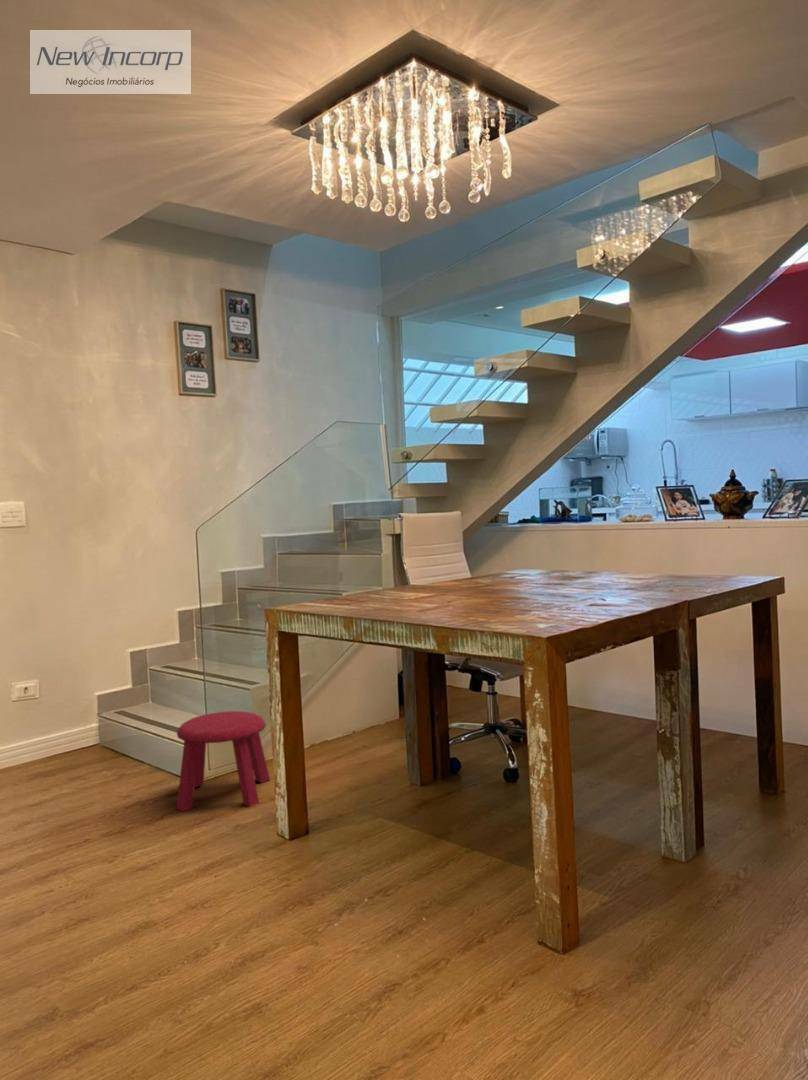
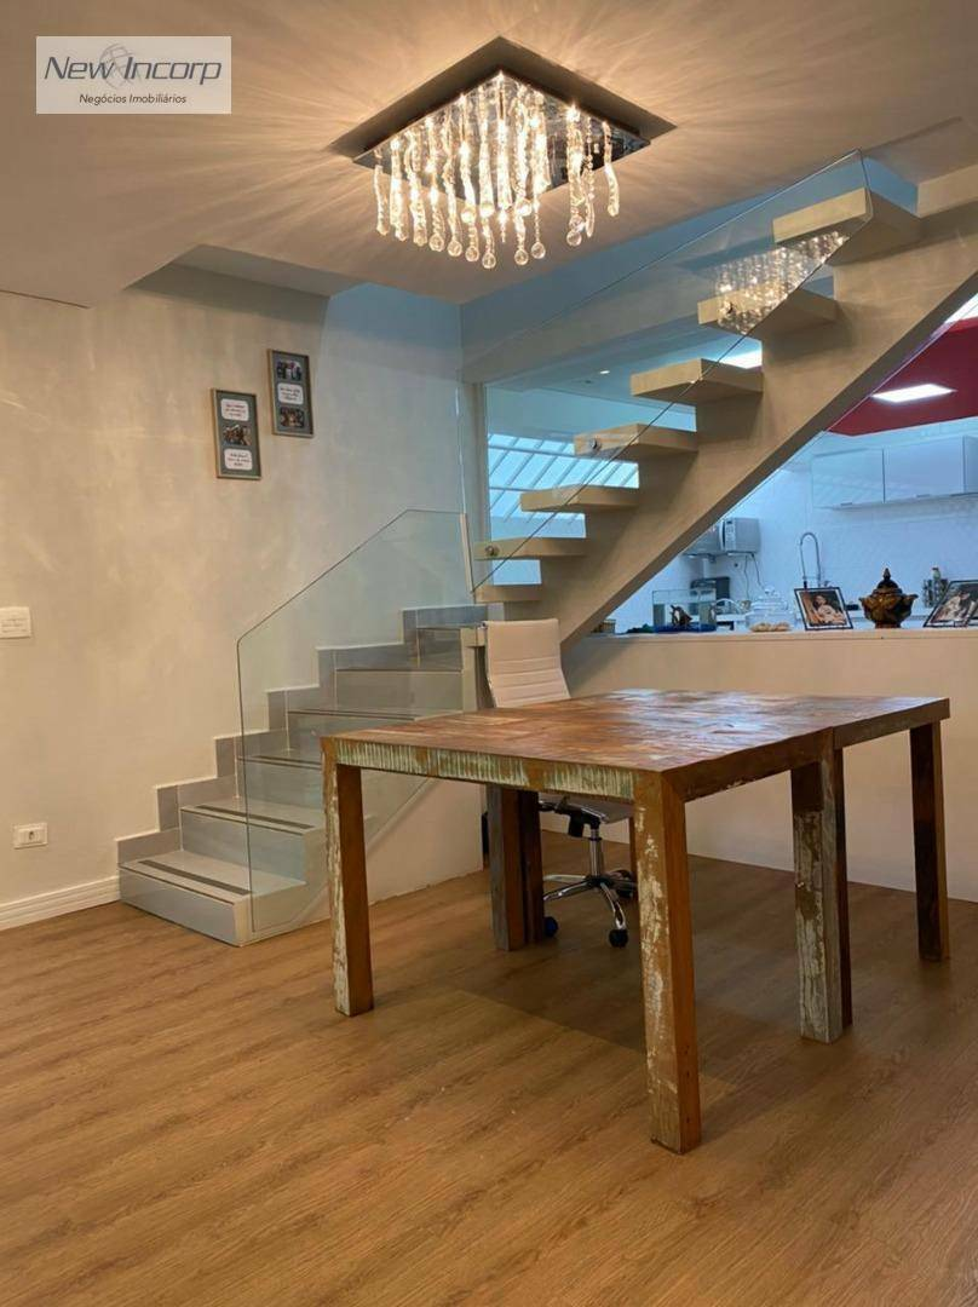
- stool [176,710,271,813]
